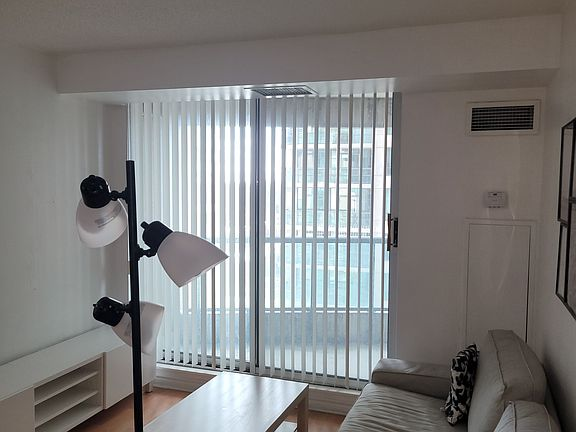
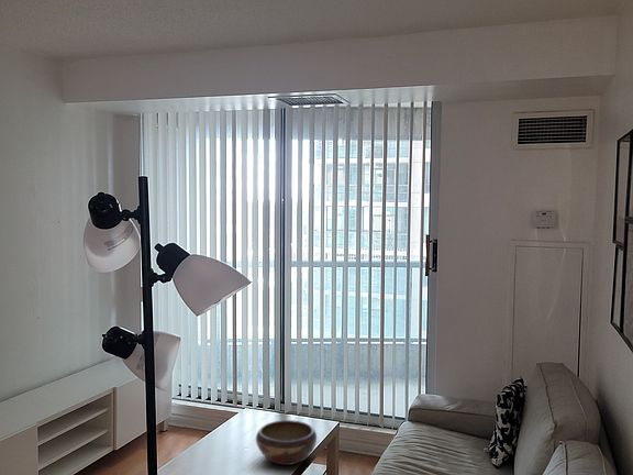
+ decorative bowl [255,419,318,466]
